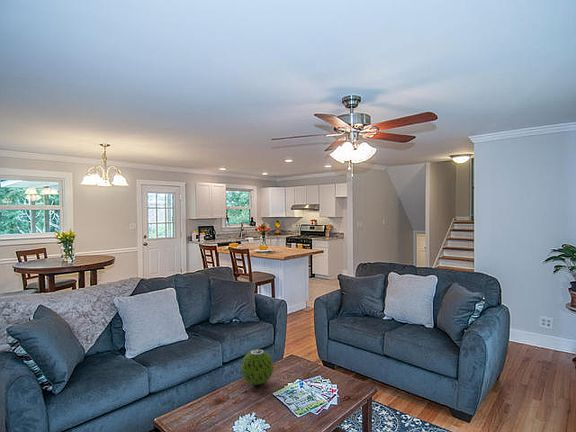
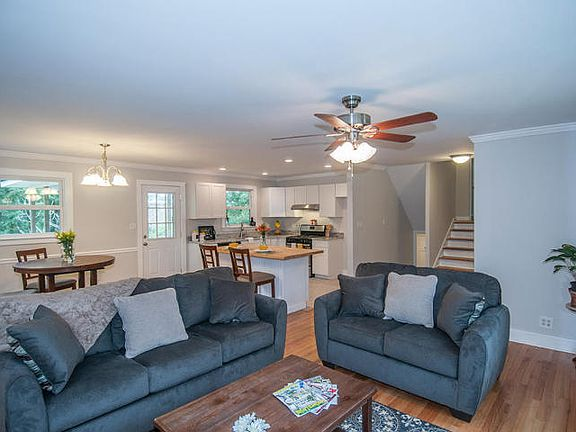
- decorative ball [240,349,274,386]
